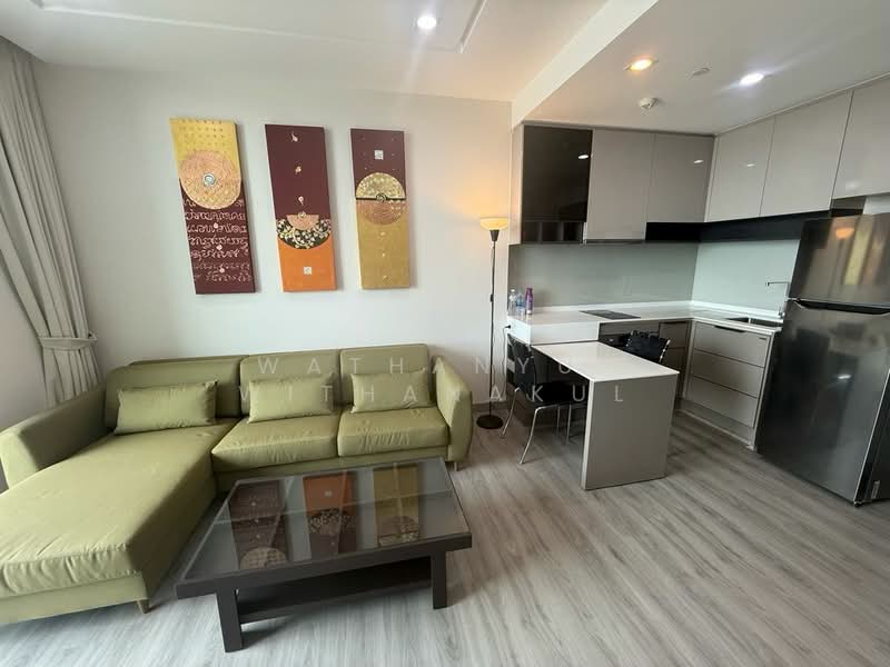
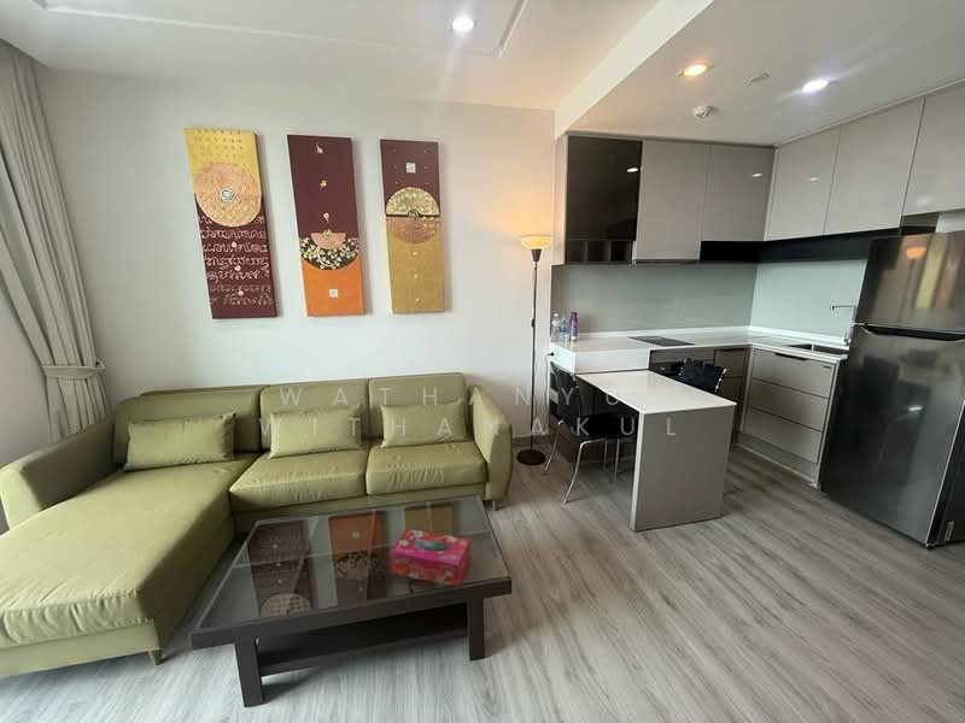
+ tissue box [388,528,470,587]
